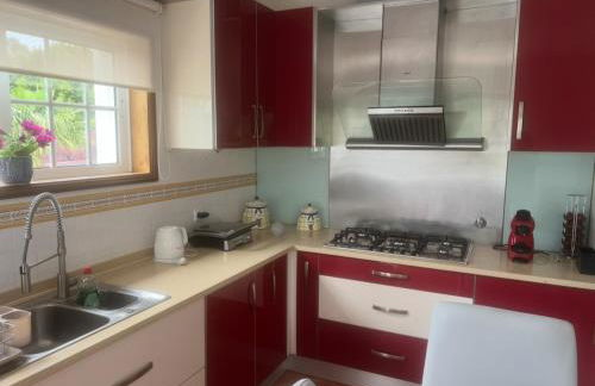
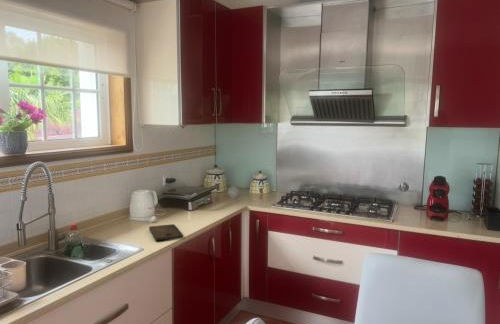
+ cutting board [148,223,184,242]
